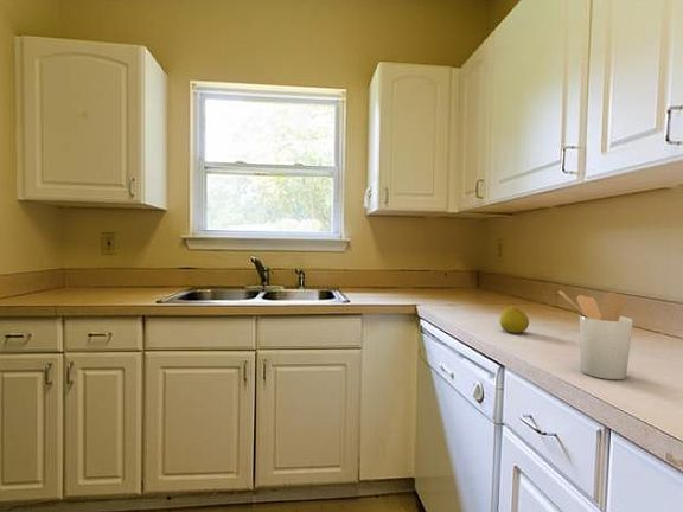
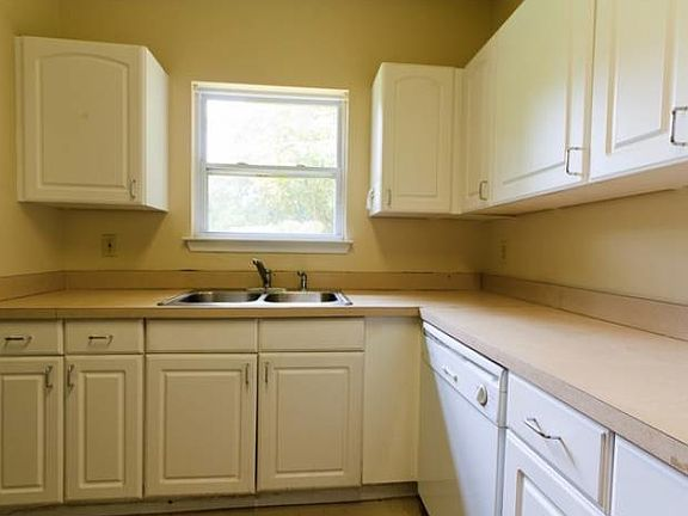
- lemon [499,305,530,334]
- utensil holder [557,289,634,380]
